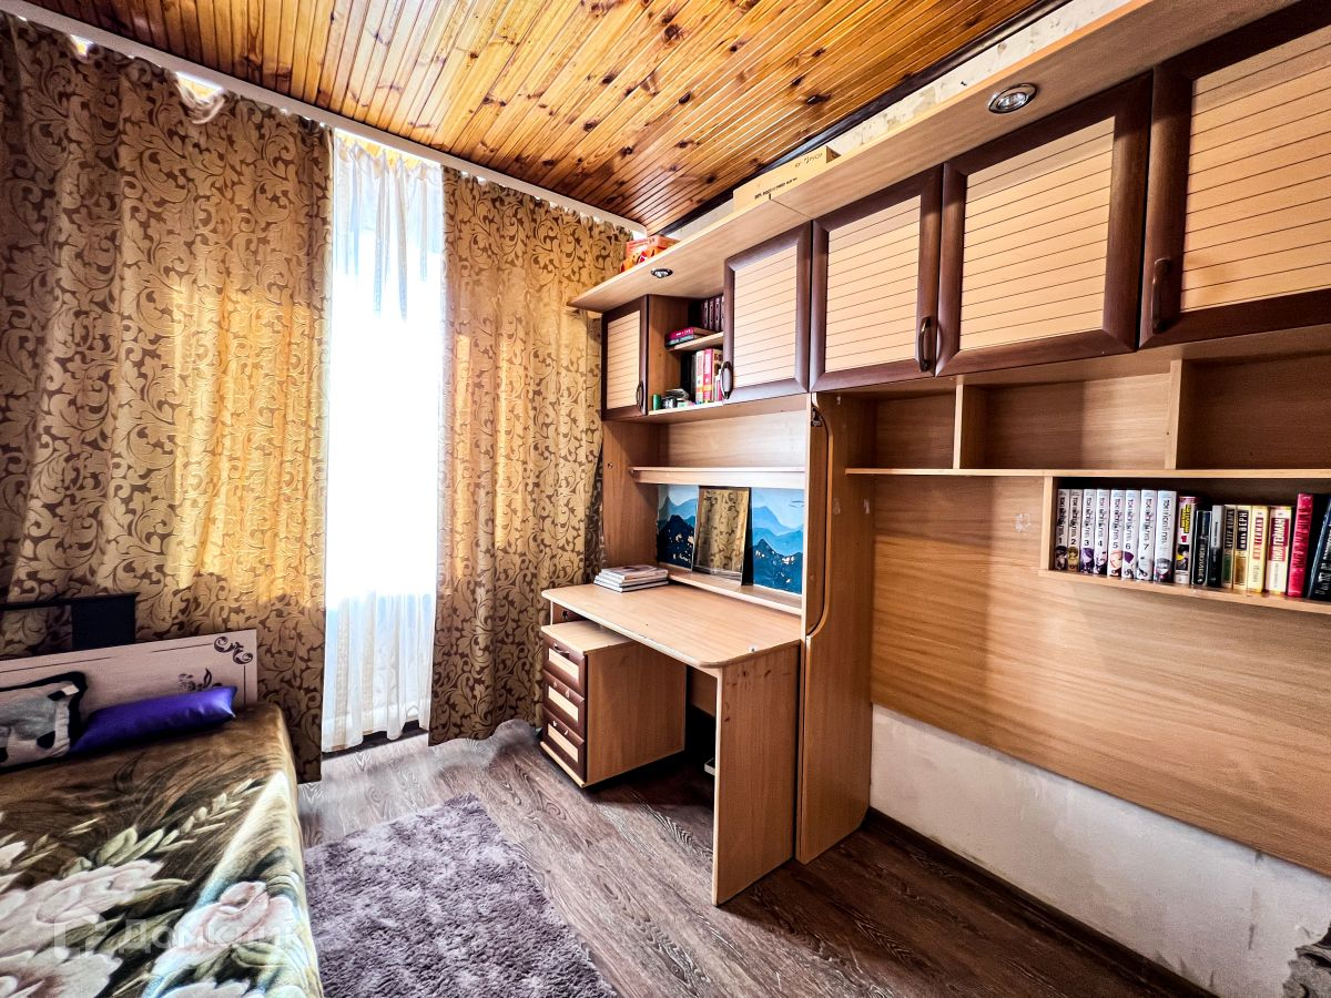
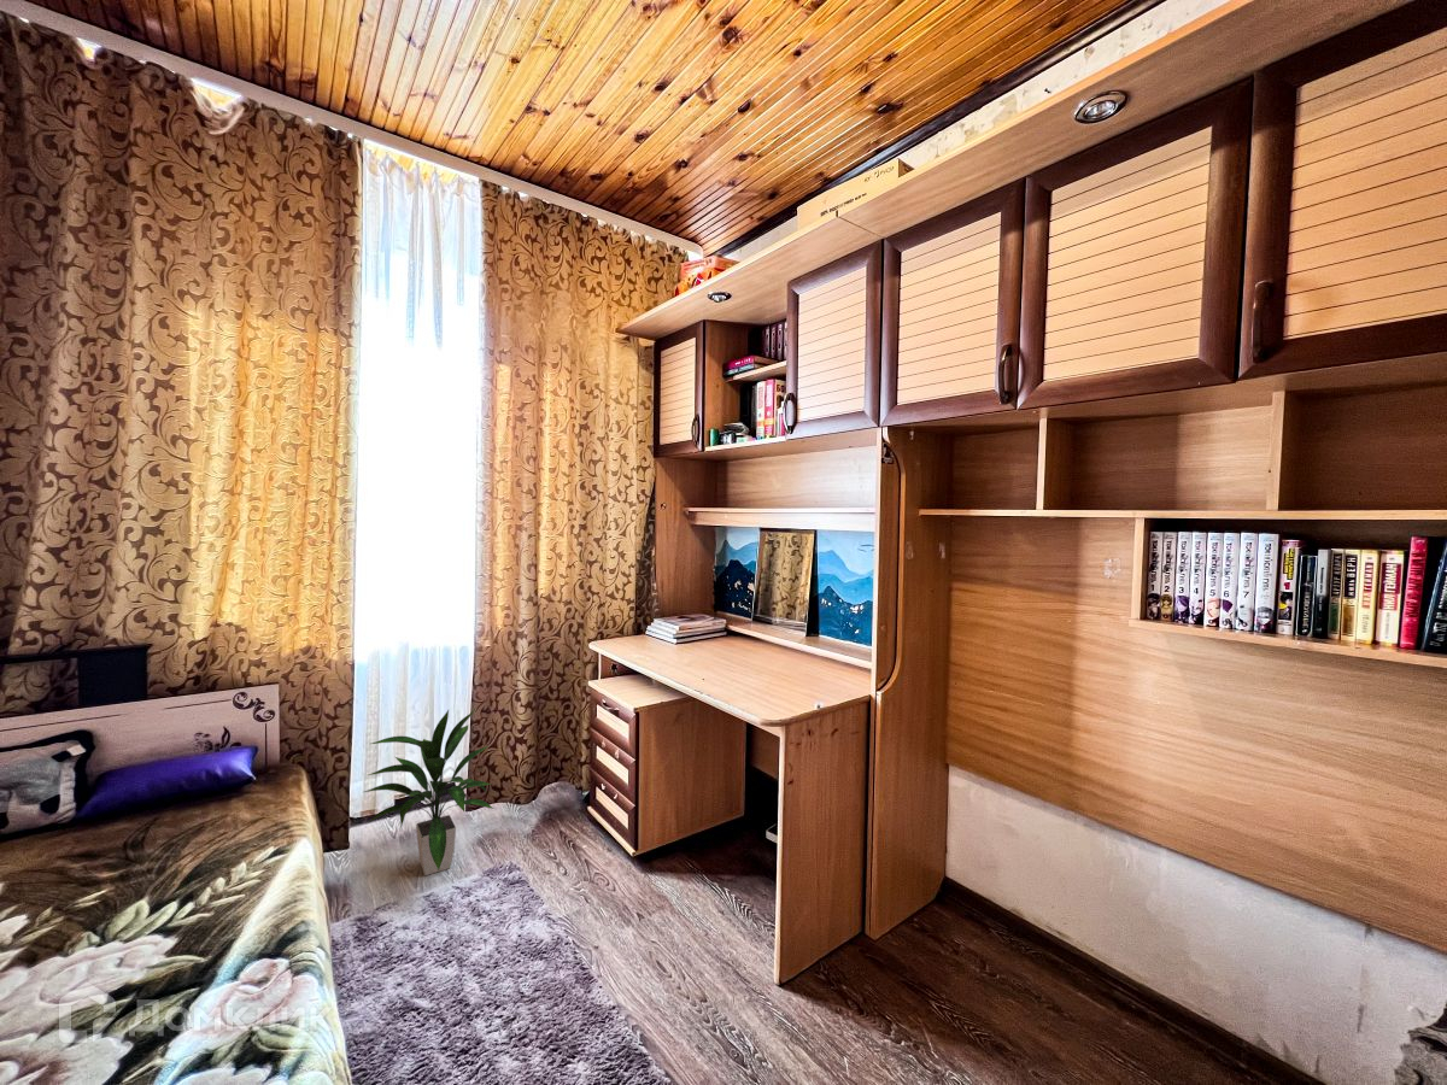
+ indoor plant [363,709,496,876]
